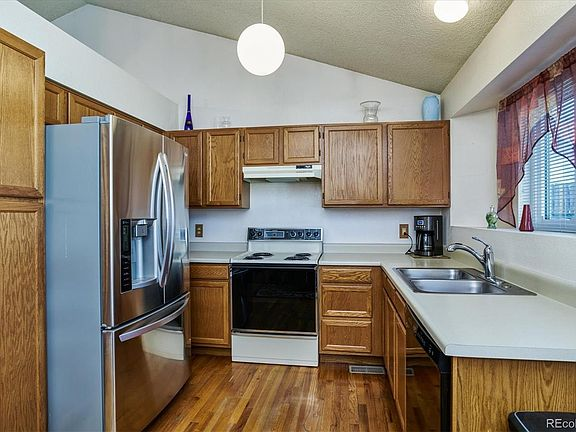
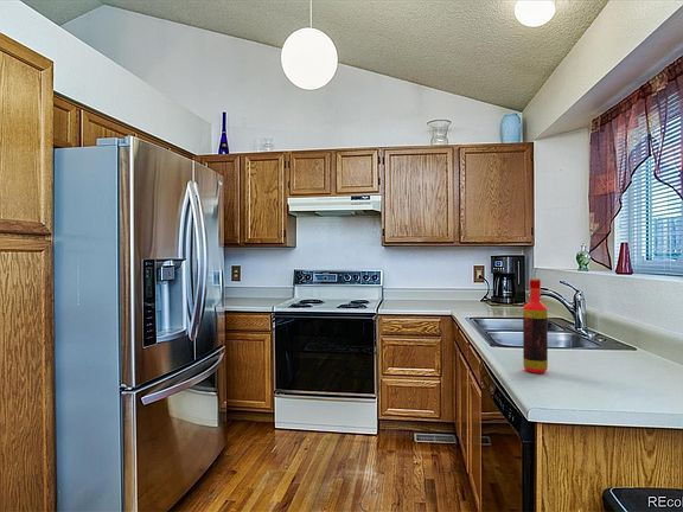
+ bottle [522,277,549,375]
